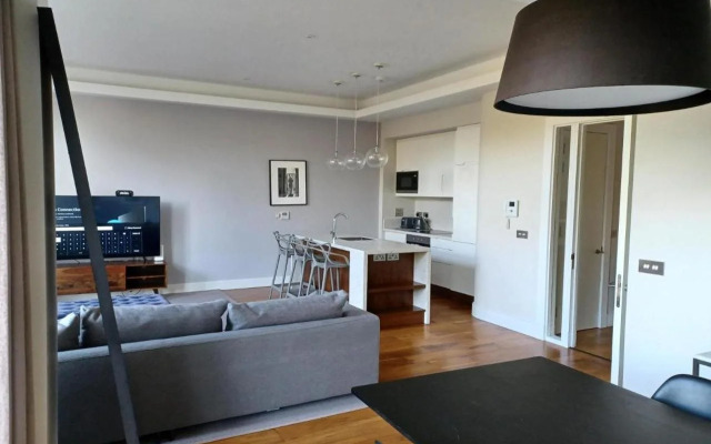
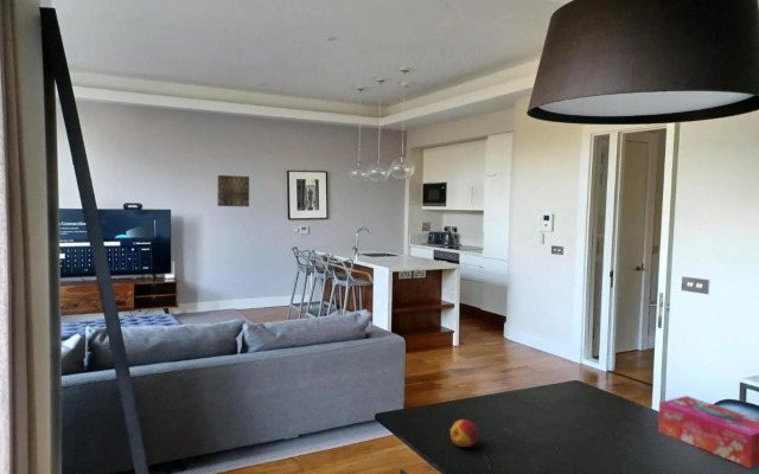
+ tissue box [657,395,759,469]
+ fruit [449,418,480,448]
+ wall art [217,174,250,207]
